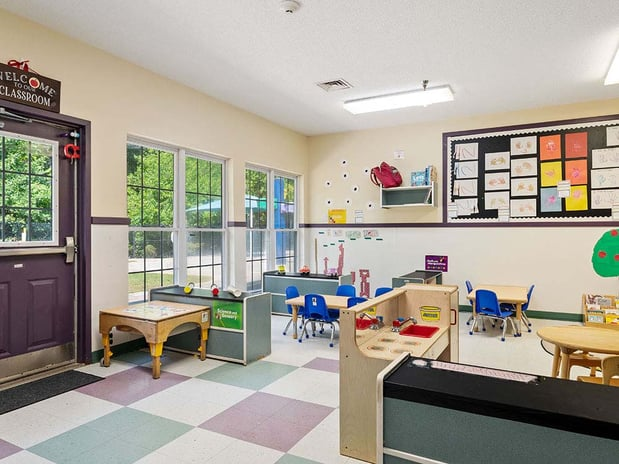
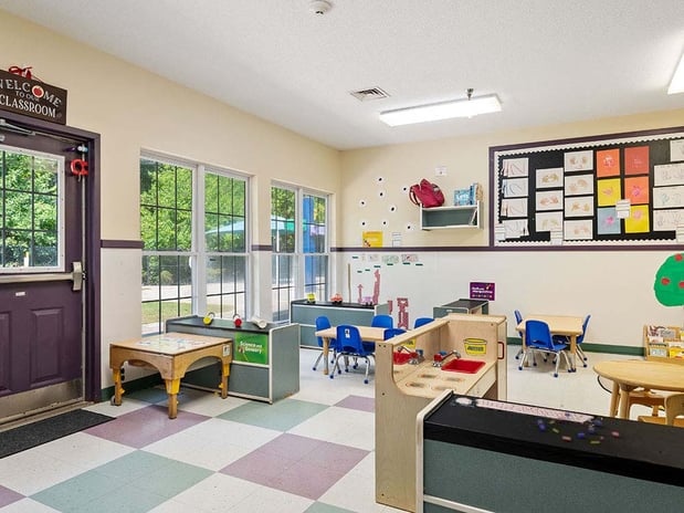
+ toy blocks [537,404,620,444]
